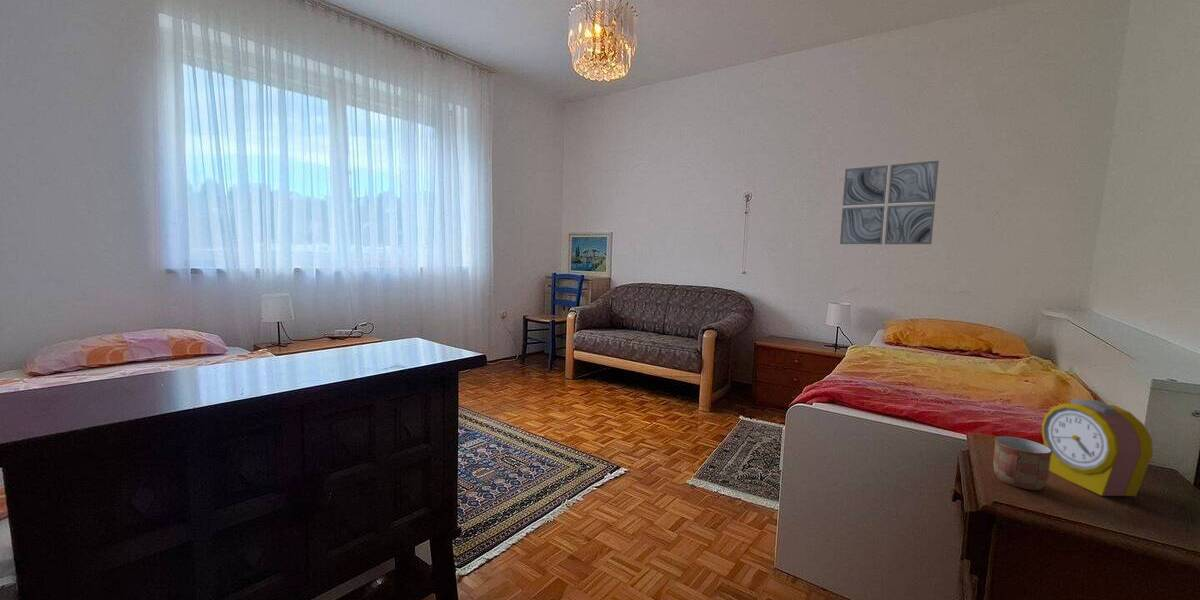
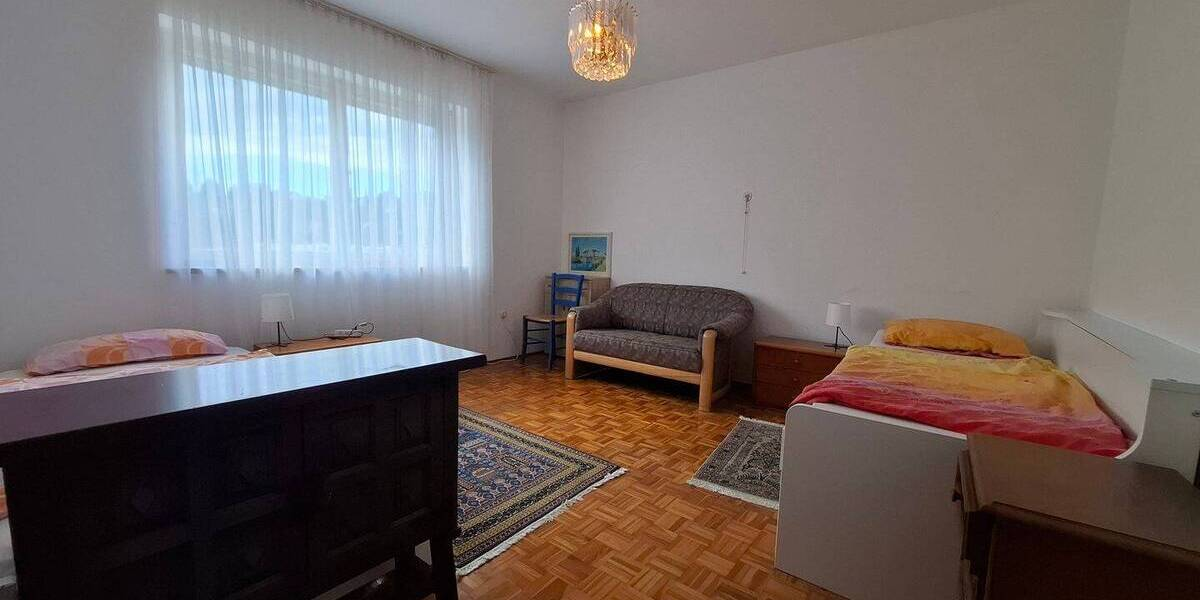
- alarm clock [1041,398,1154,497]
- mug [992,435,1052,491]
- wall art [839,160,940,246]
